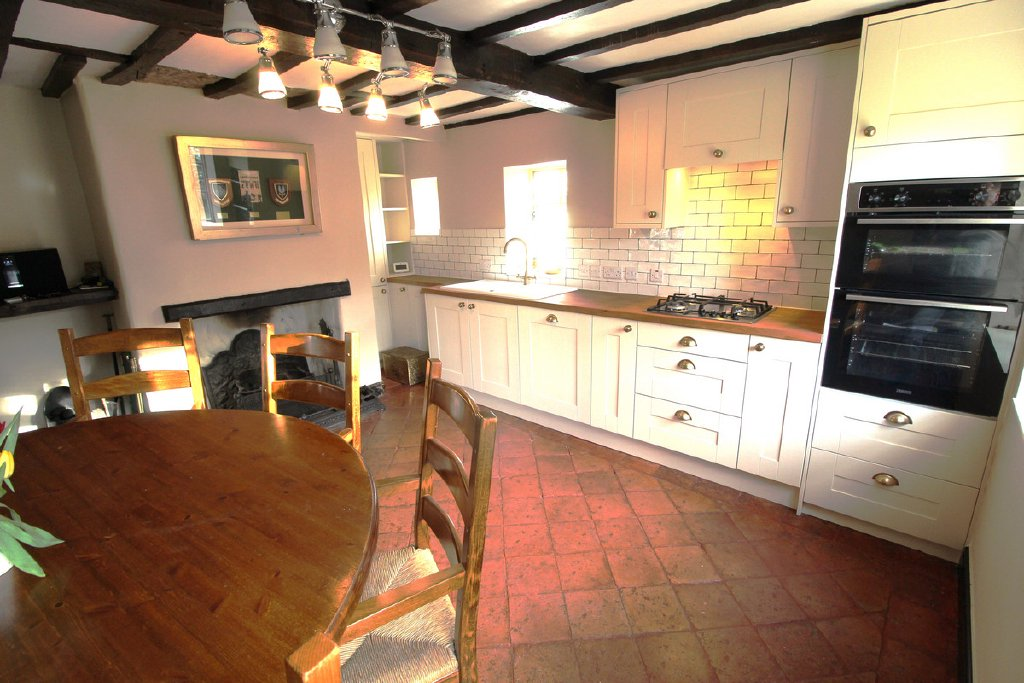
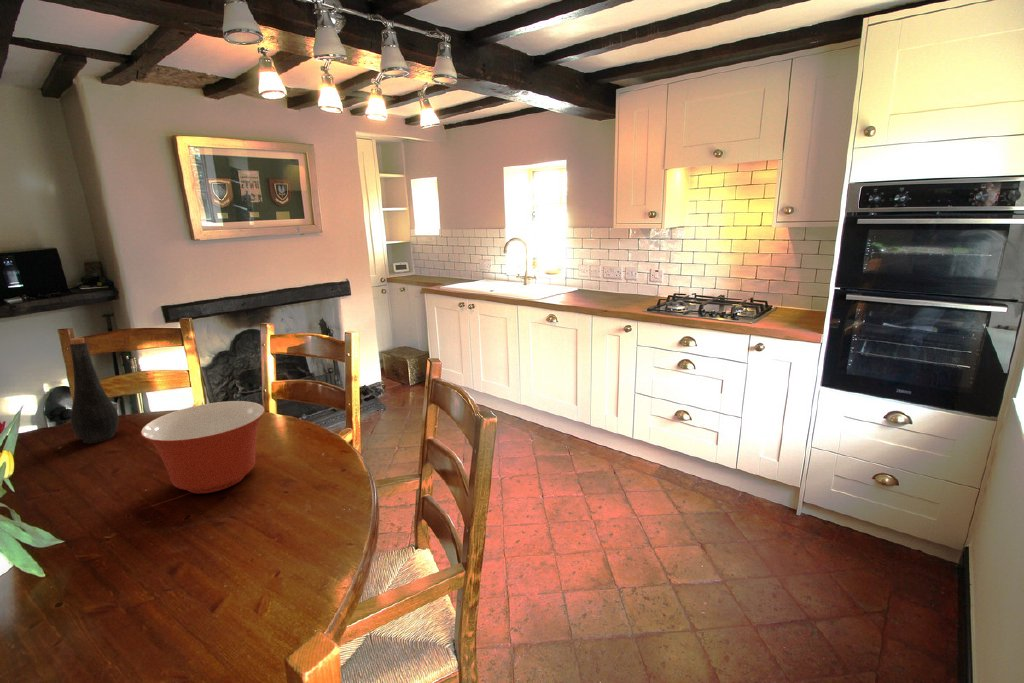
+ bottle [69,337,120,445]
+ mixing bowl [140,400,266,494]
